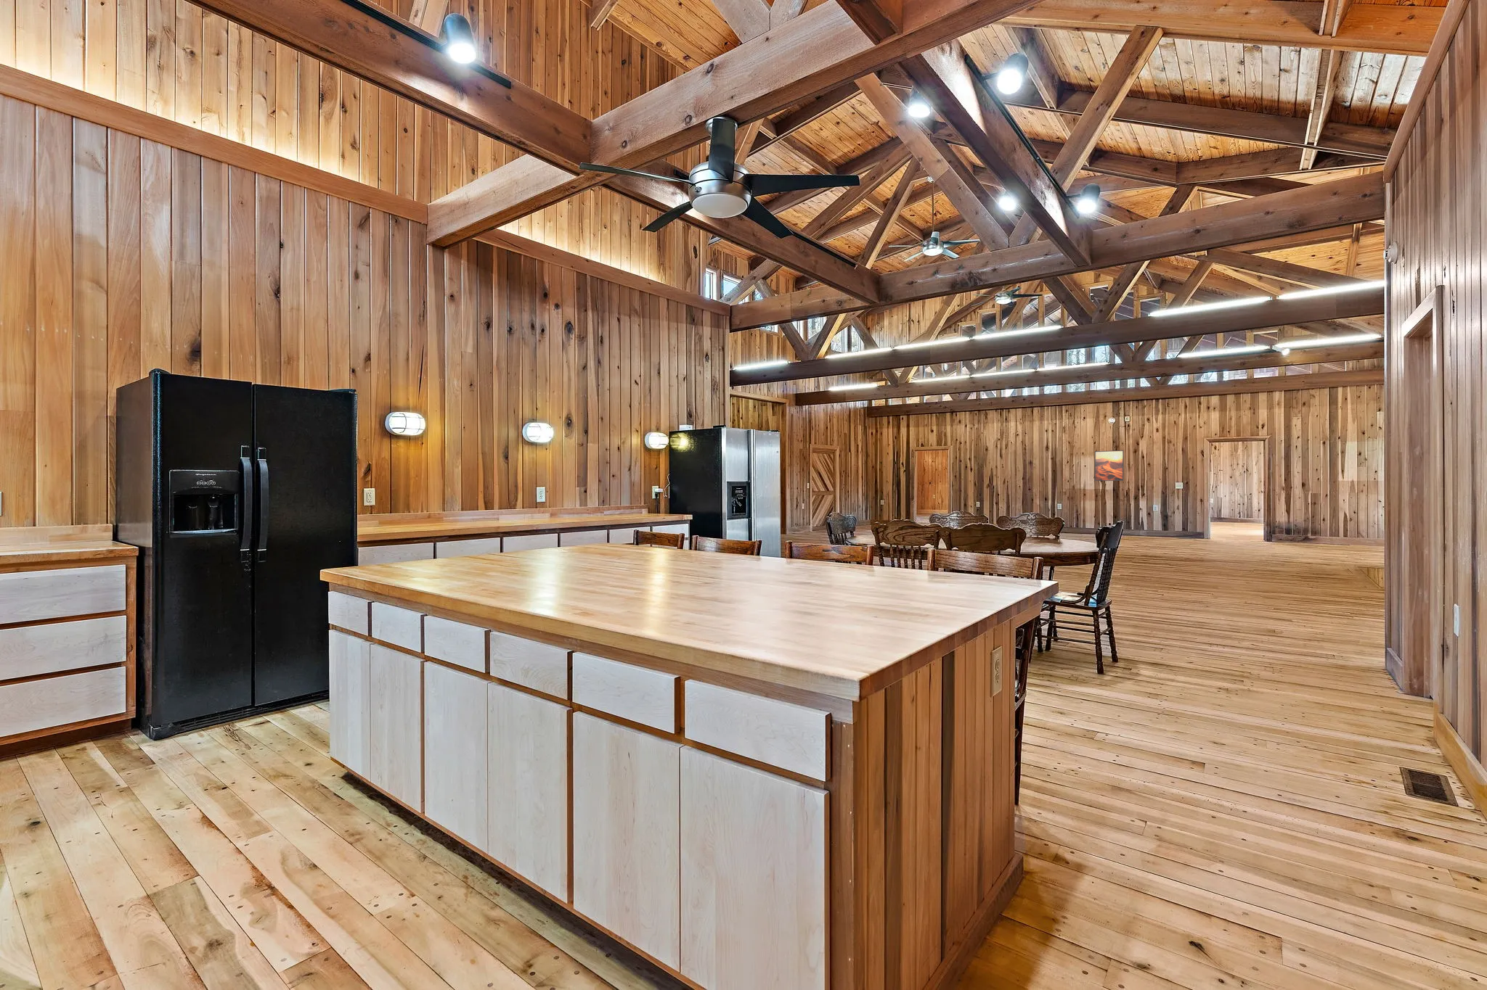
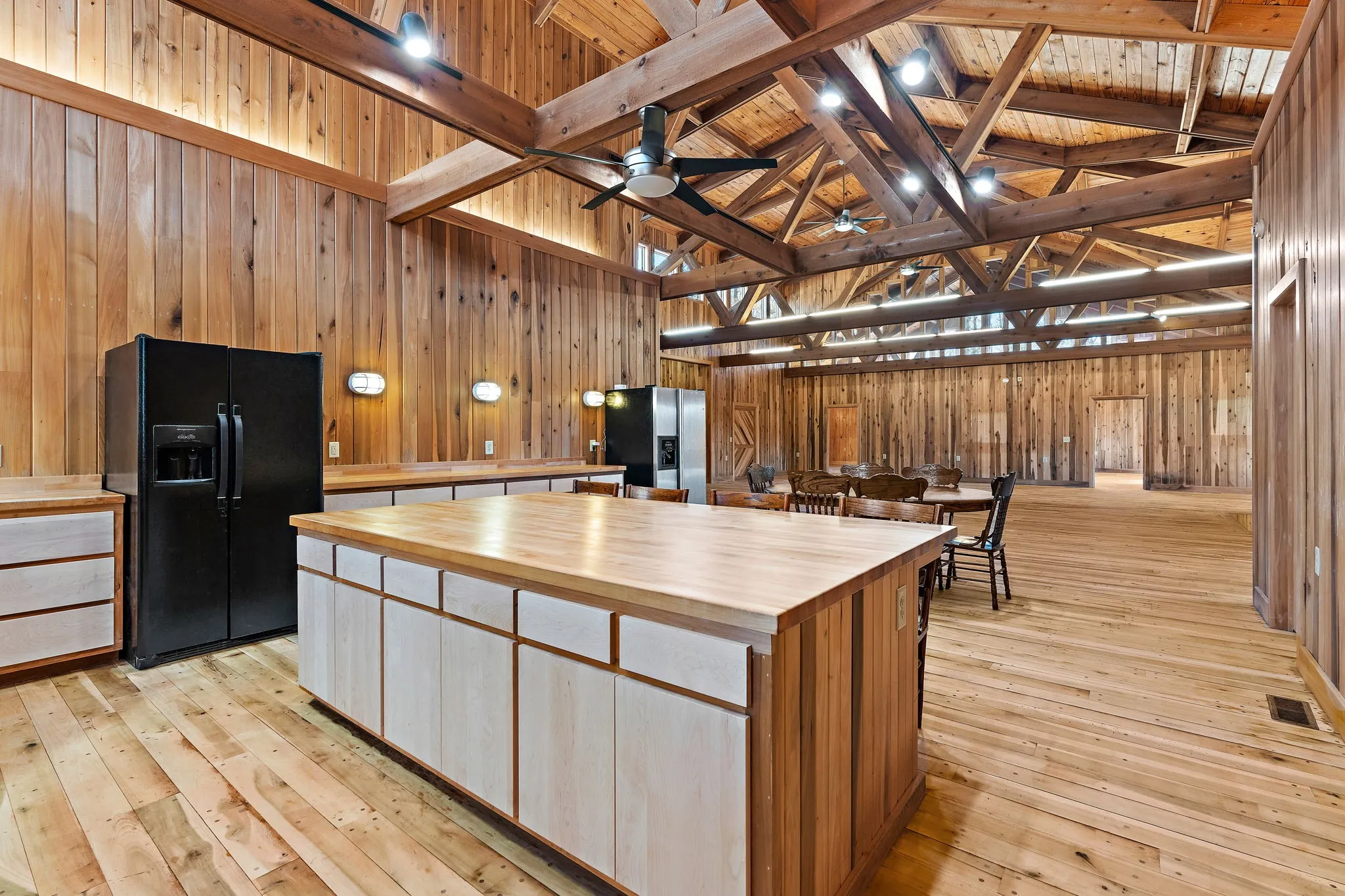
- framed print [1095,450,1124,482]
